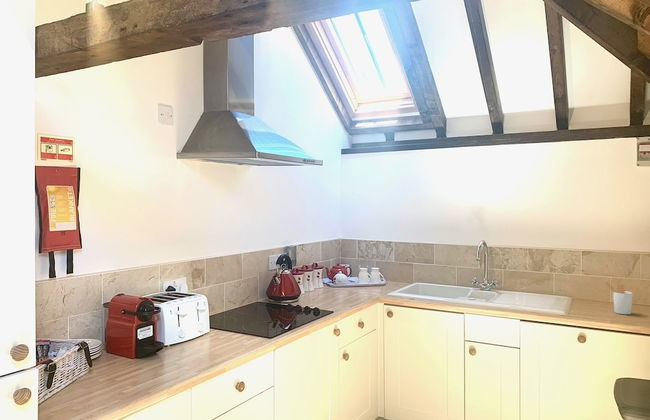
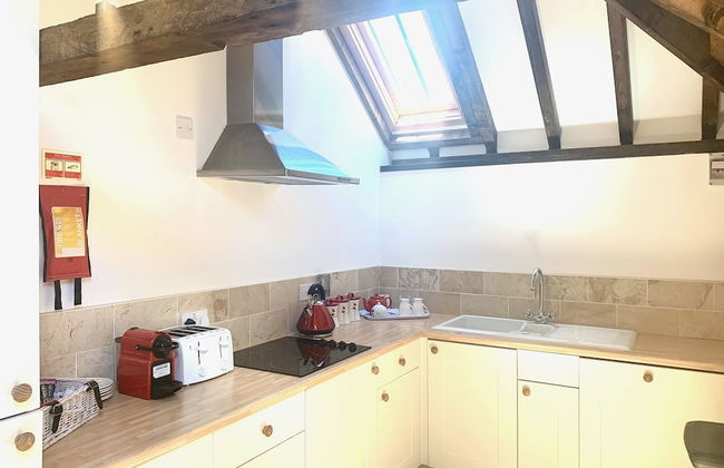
- utensil holder [602,281,633,315]
